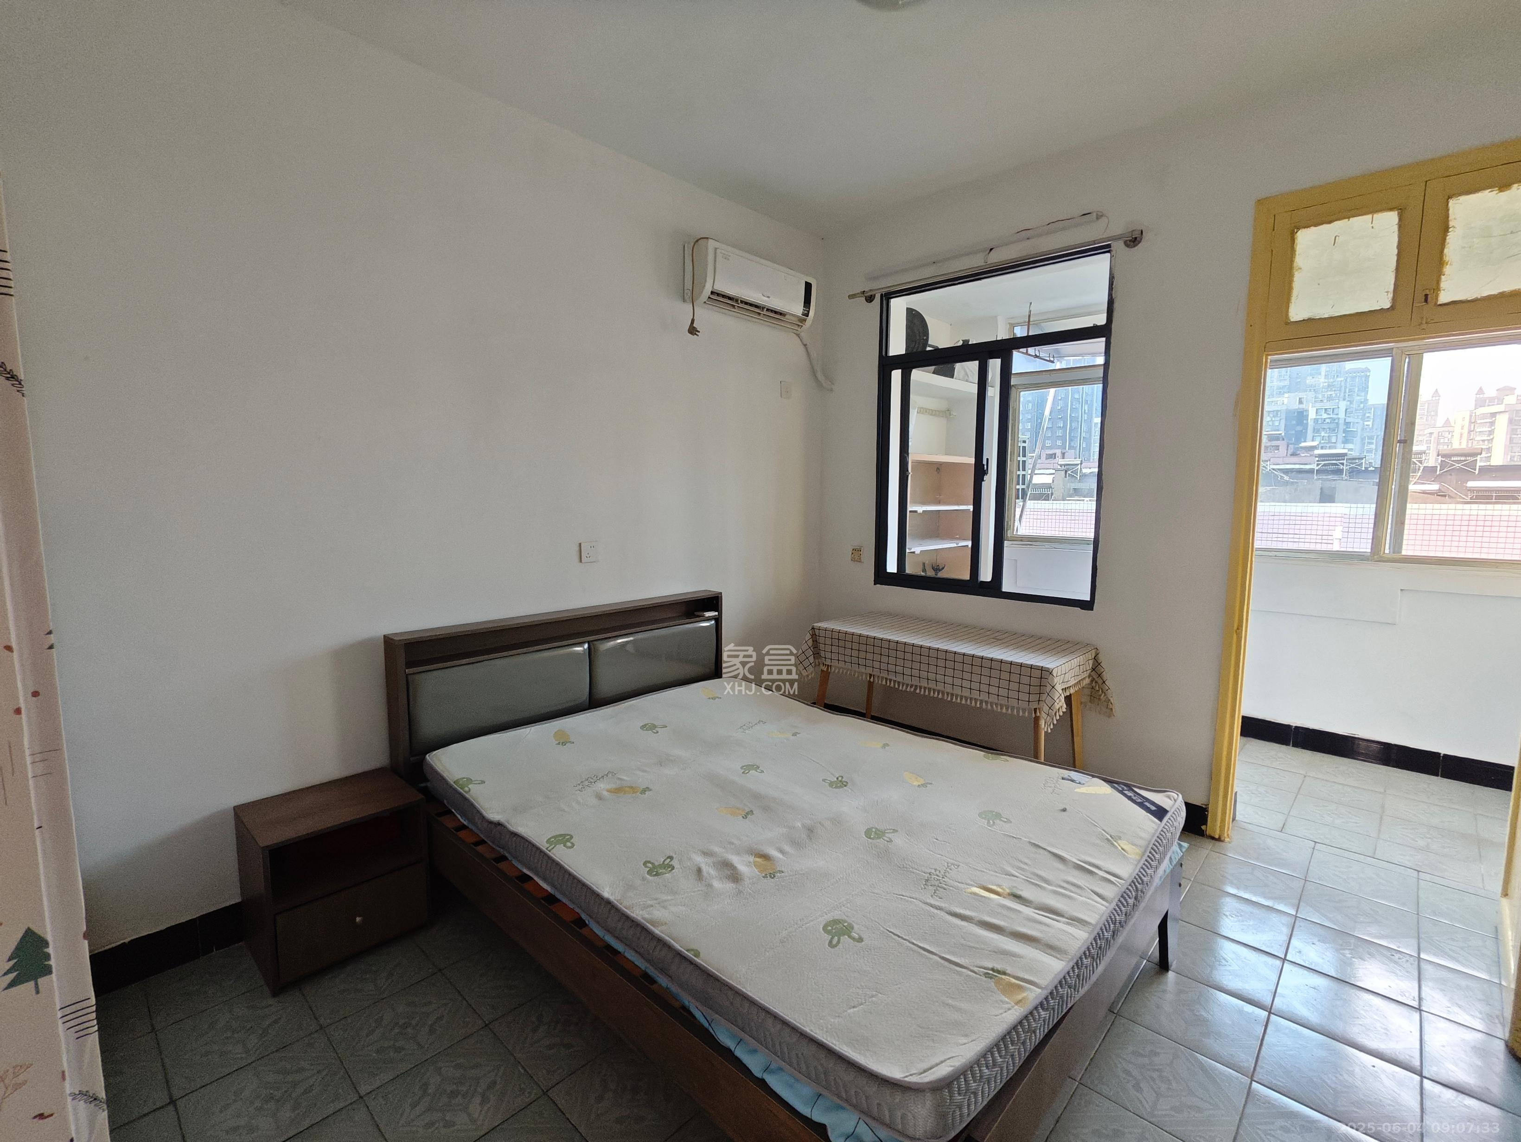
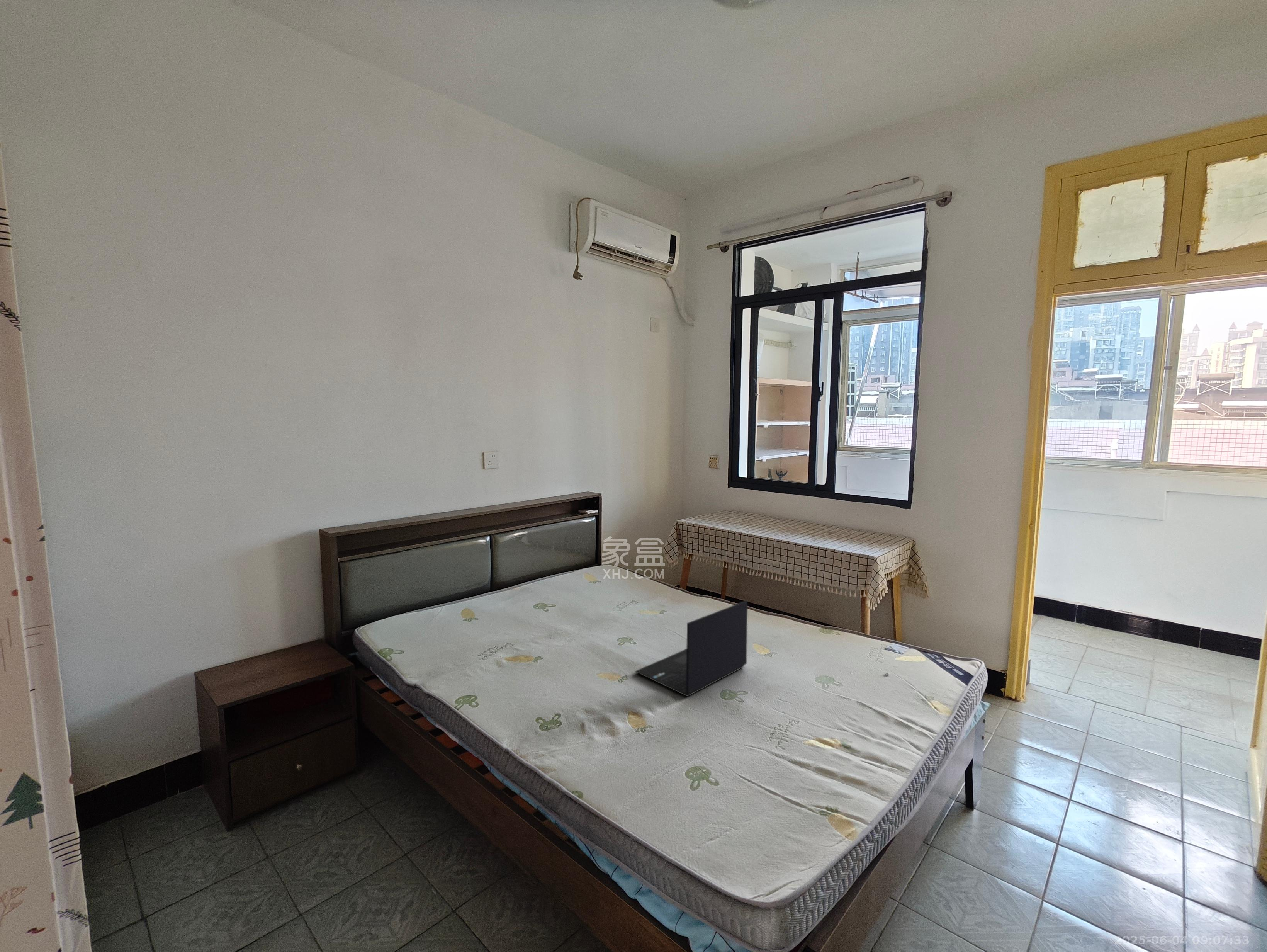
+ laptop [635,600,748,697]
